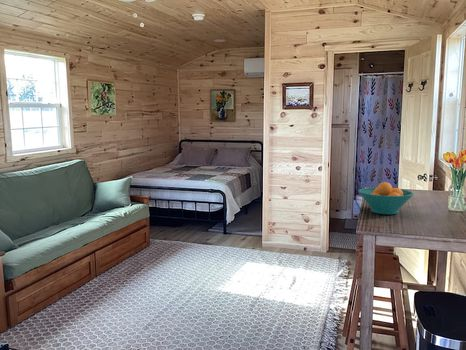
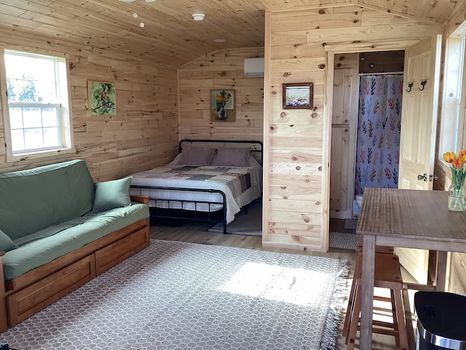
- fruit bowl [357,181,415,215]
